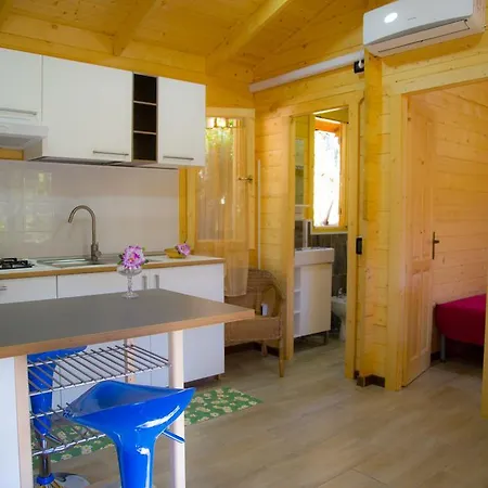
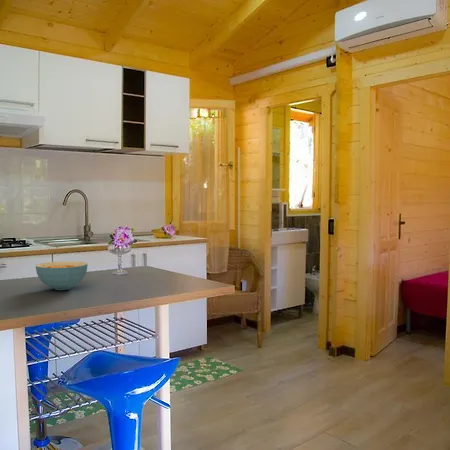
+ cereal bowl [35,260,88,291]
